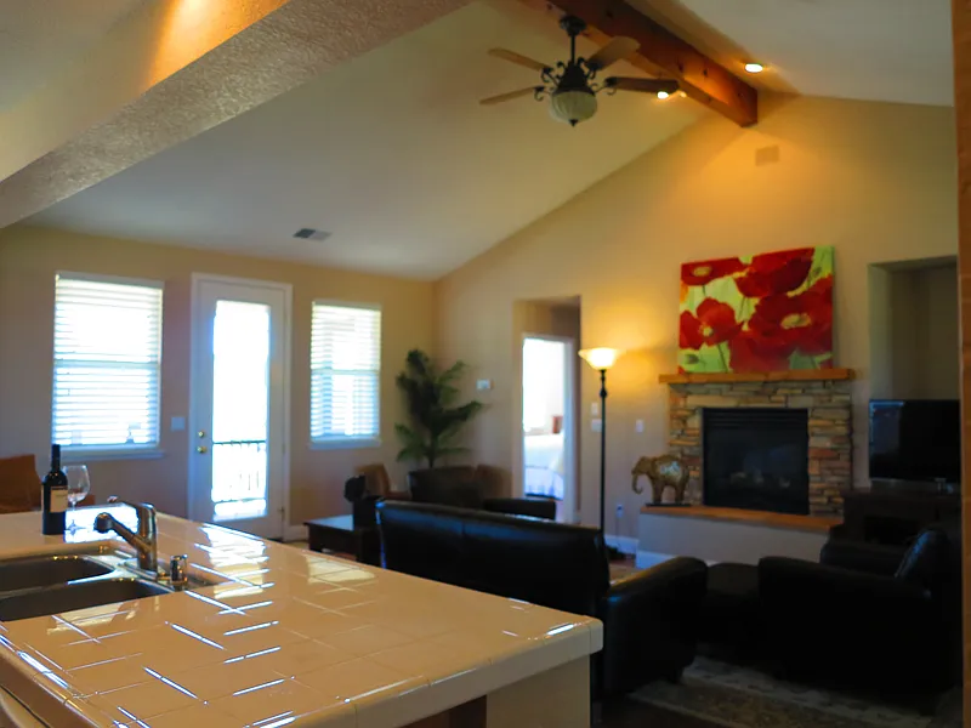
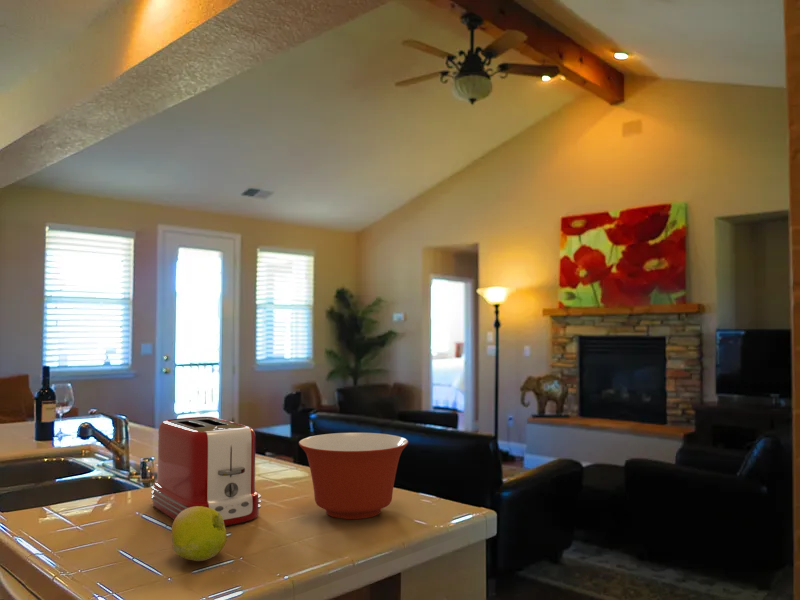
+ fruit [170,506,228,562]
+ toaster [150,416,262,527]
+ mixing bowl [298,432,409,520]
